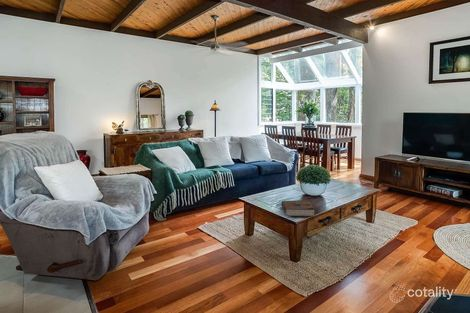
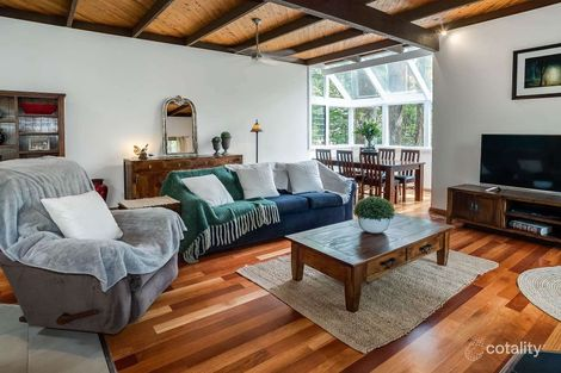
- book [280,198,316,217]
